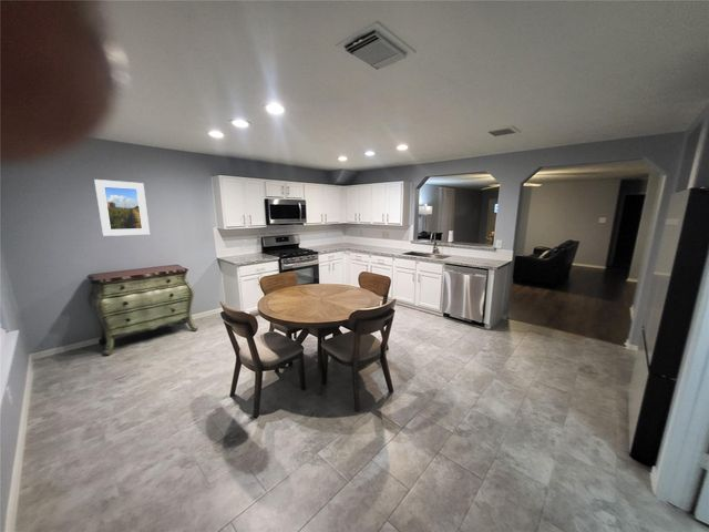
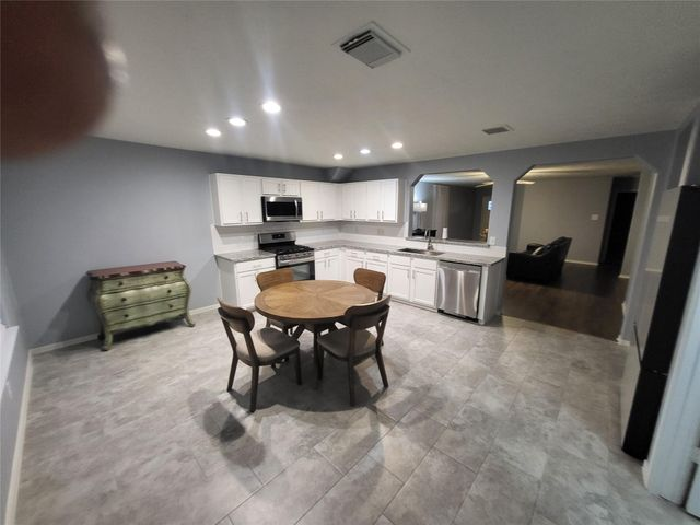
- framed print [93,178,151,237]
